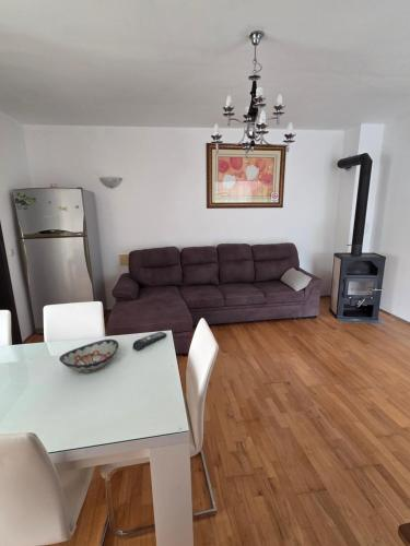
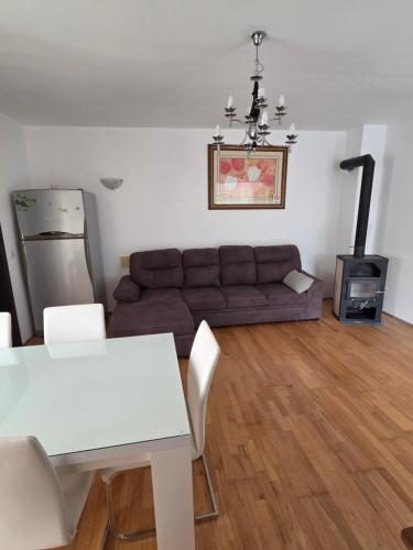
- decorative bowl [58,339,120,373]
- remote control [131,331,167,352]
